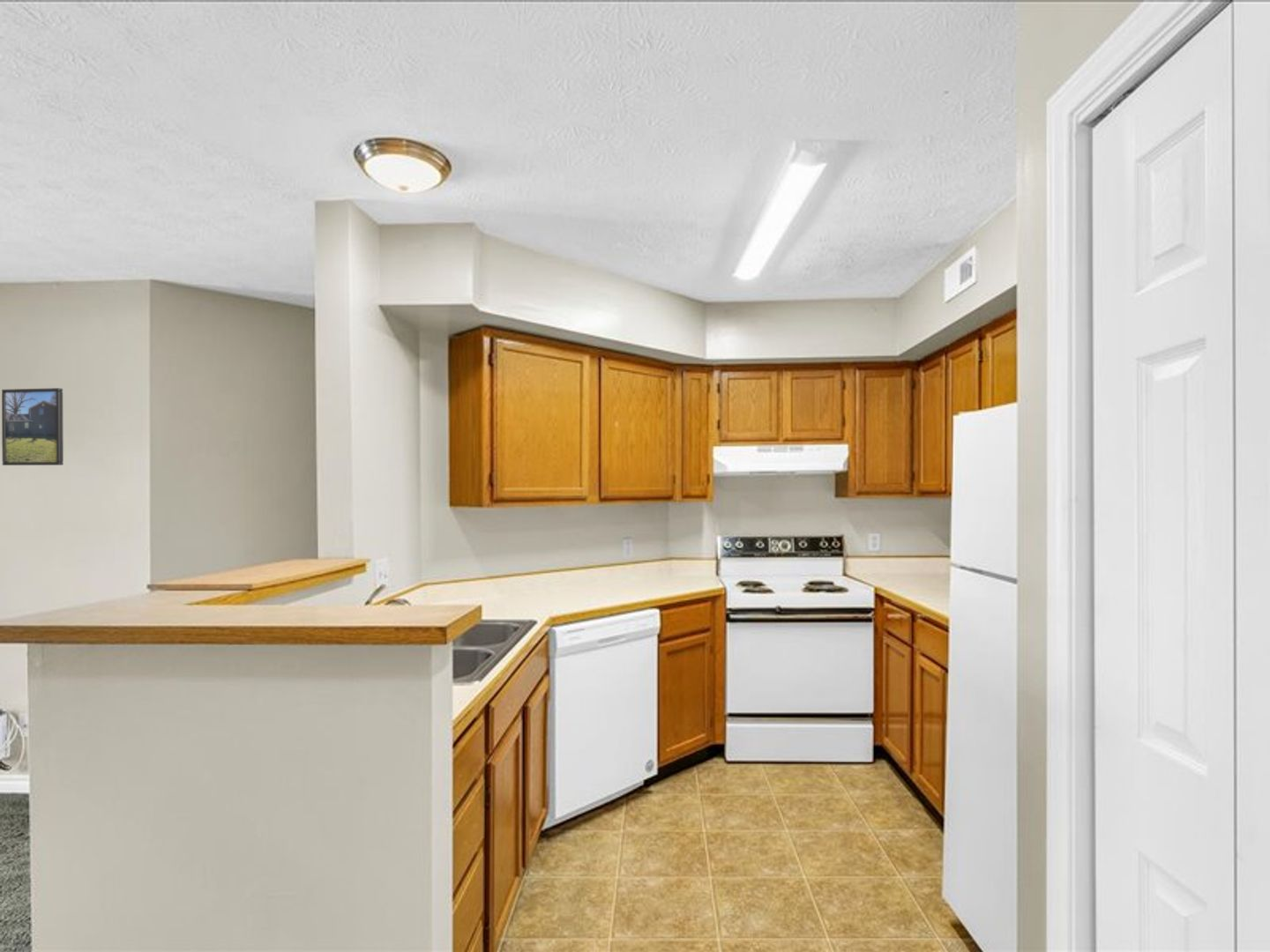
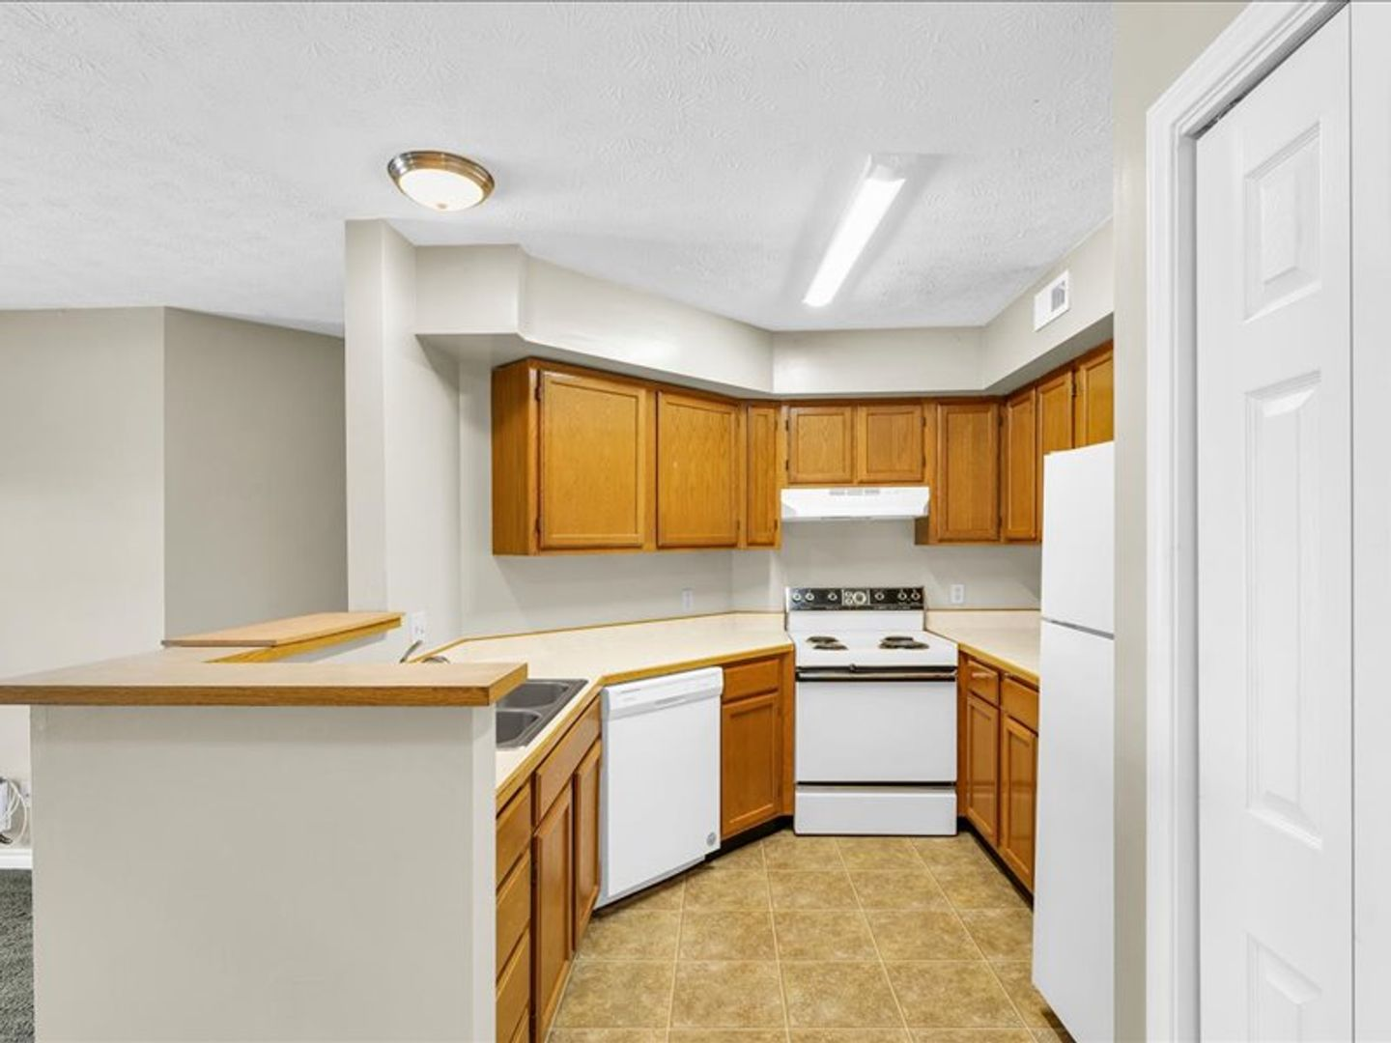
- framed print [1,387,64,466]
